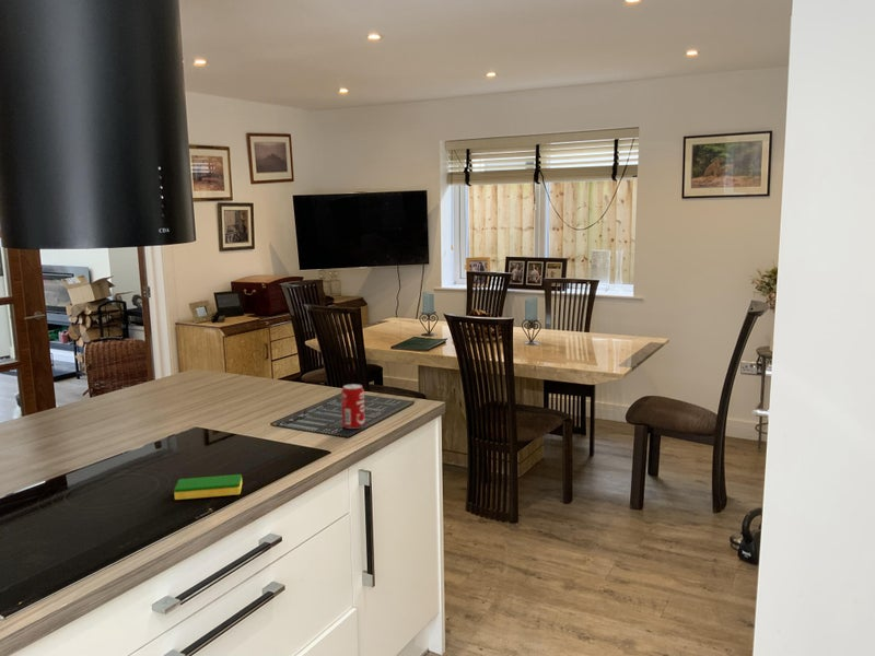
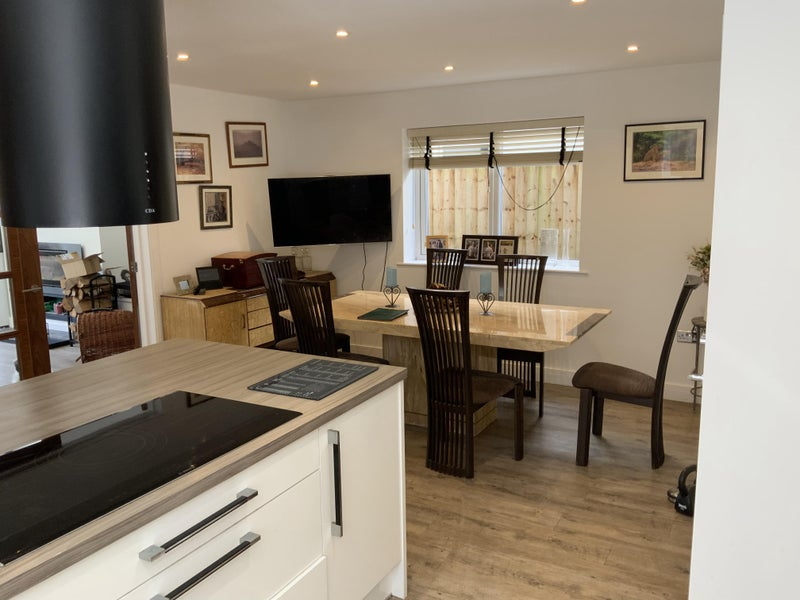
- beverage can [340,383,366,430]
- dish sponge [173,473,243,501]
